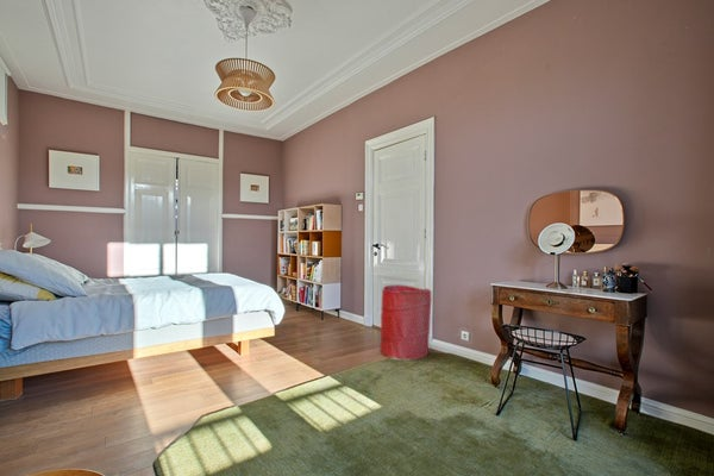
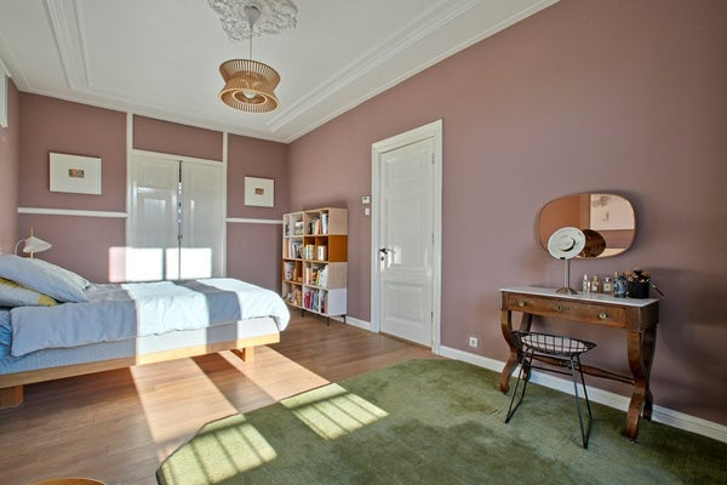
- laundry hamper [378,283,433,362]
